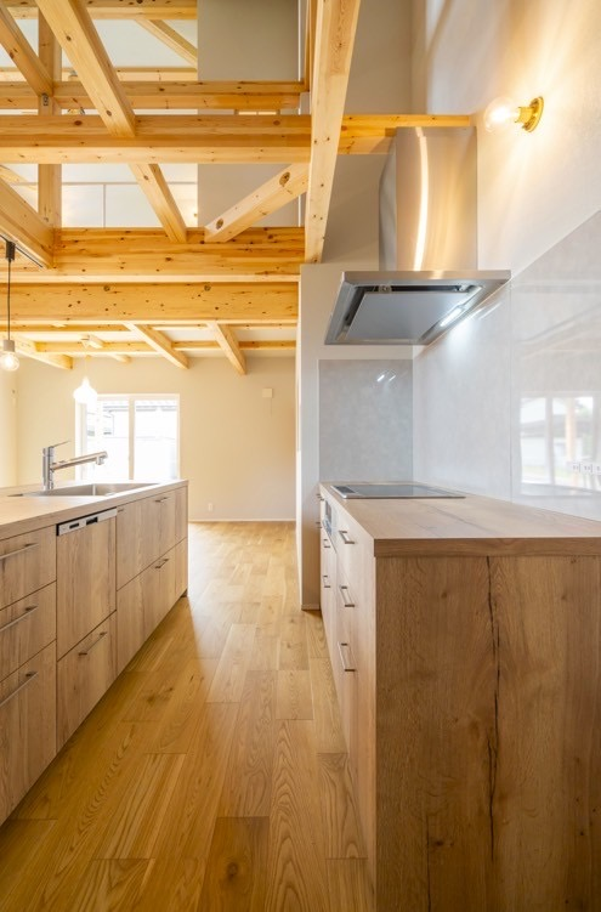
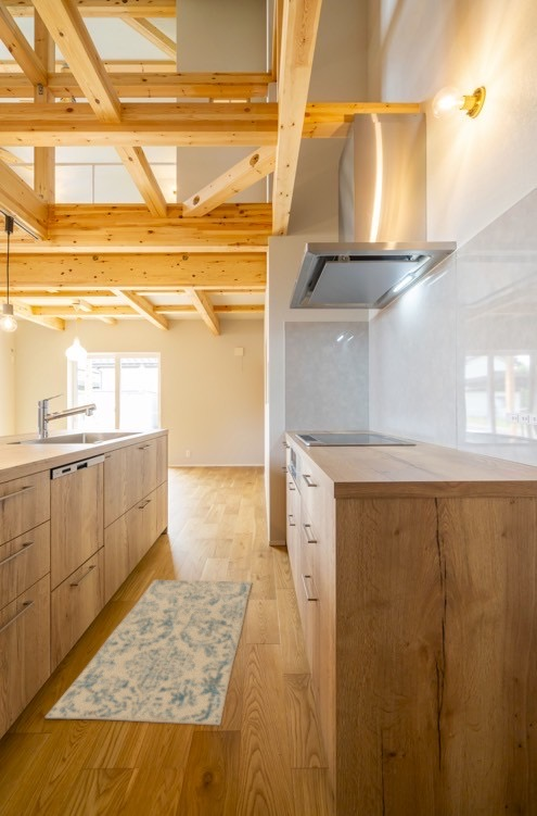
+ rug [43,579,253,727]
